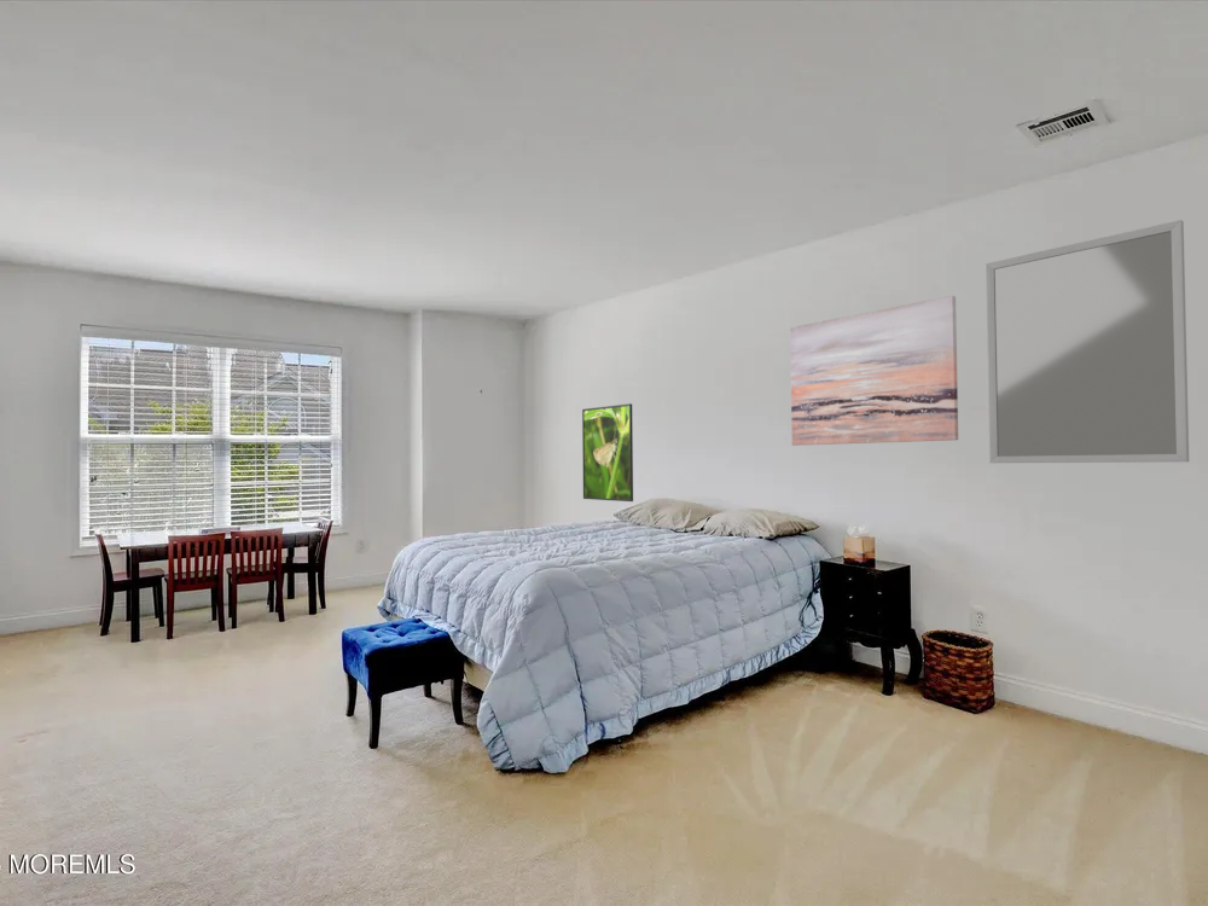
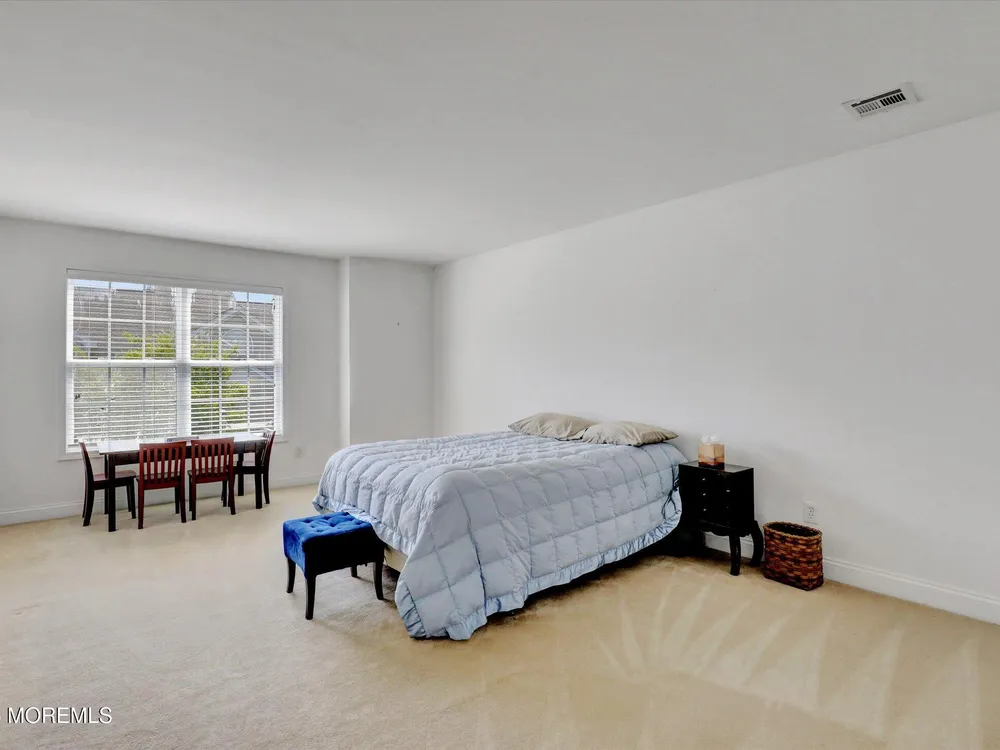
- home mirror [985,219,1190,464]
- wall art [789,295,959,447]
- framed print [581,402,634,503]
